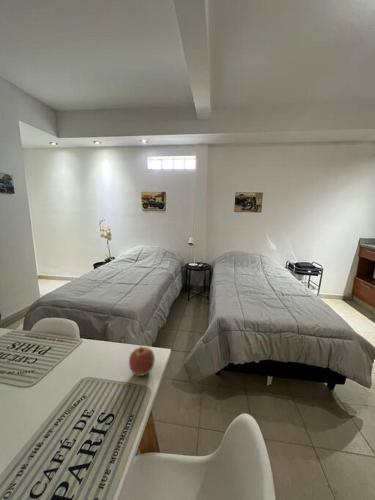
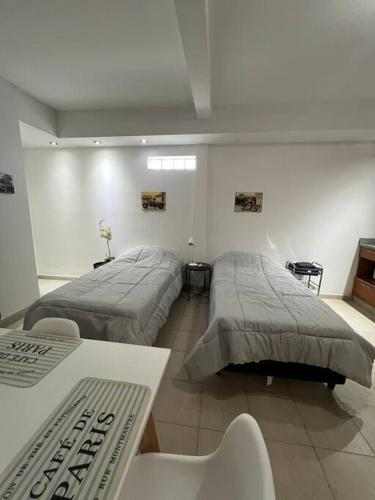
- apple [128,345,156,377]
